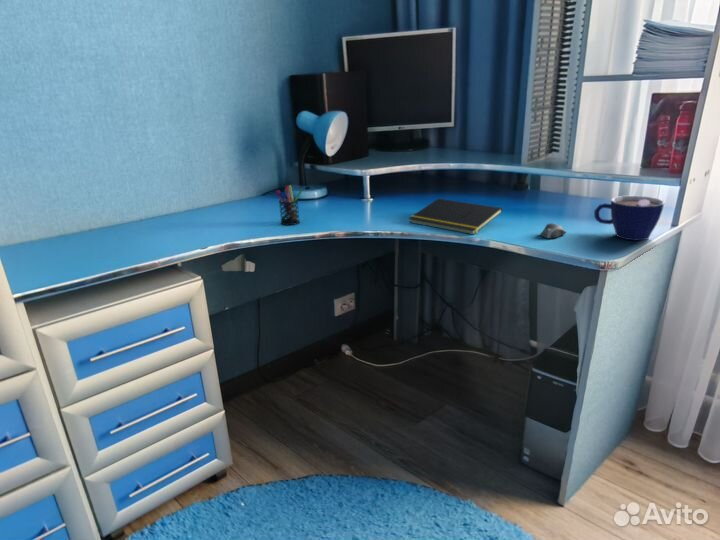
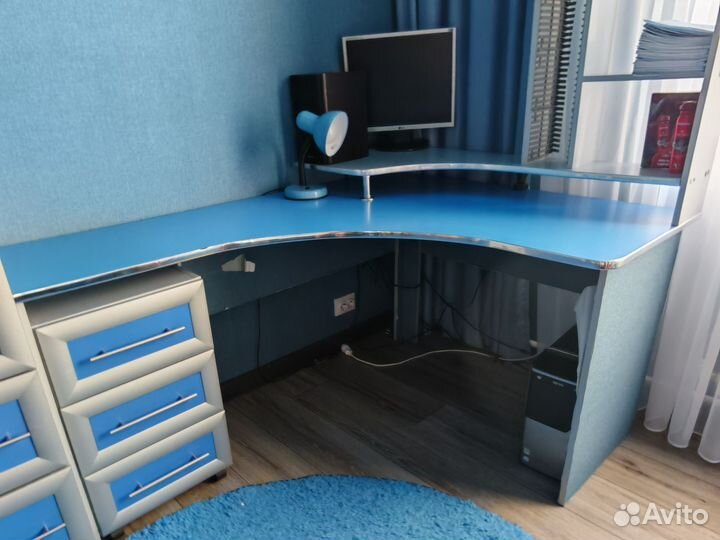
- pen holder [274,184,304,226]
- computer mouse [539,222,567,240]
- notepad [407,198,503,236]
- cup [593,195,666,241]
